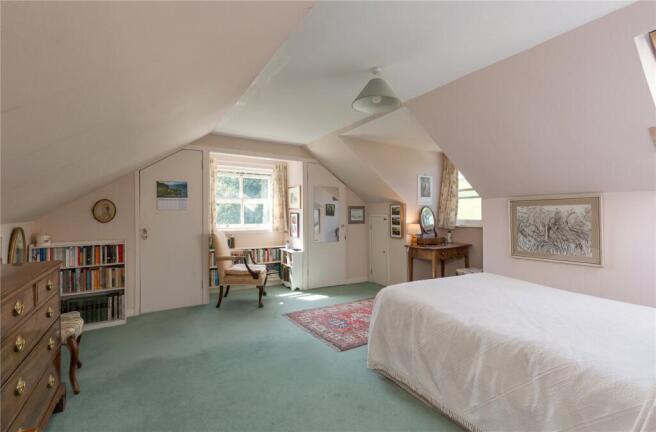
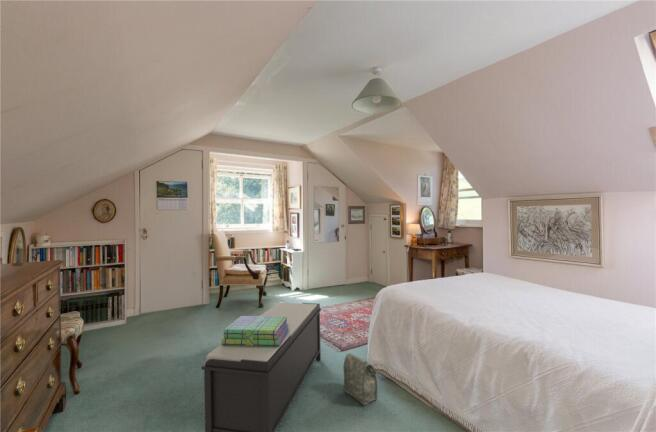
+ stack of books [221,315,289,347]
+ bench [201,302,322,432]
+ bag [343,352,378,407]
